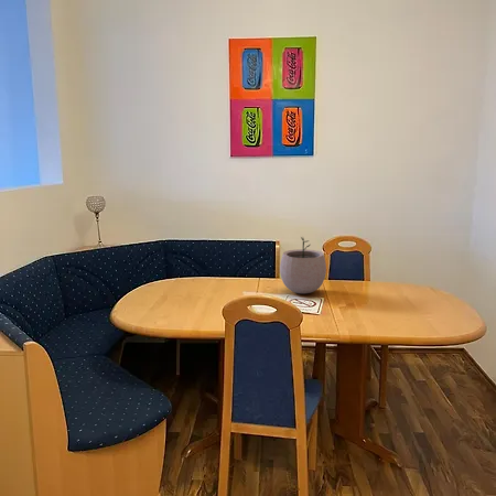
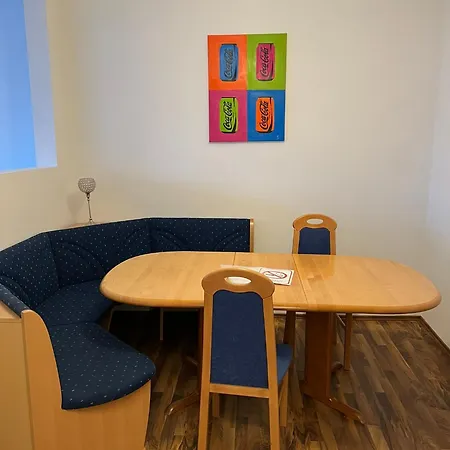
- plant pot [279,236,327,294]
